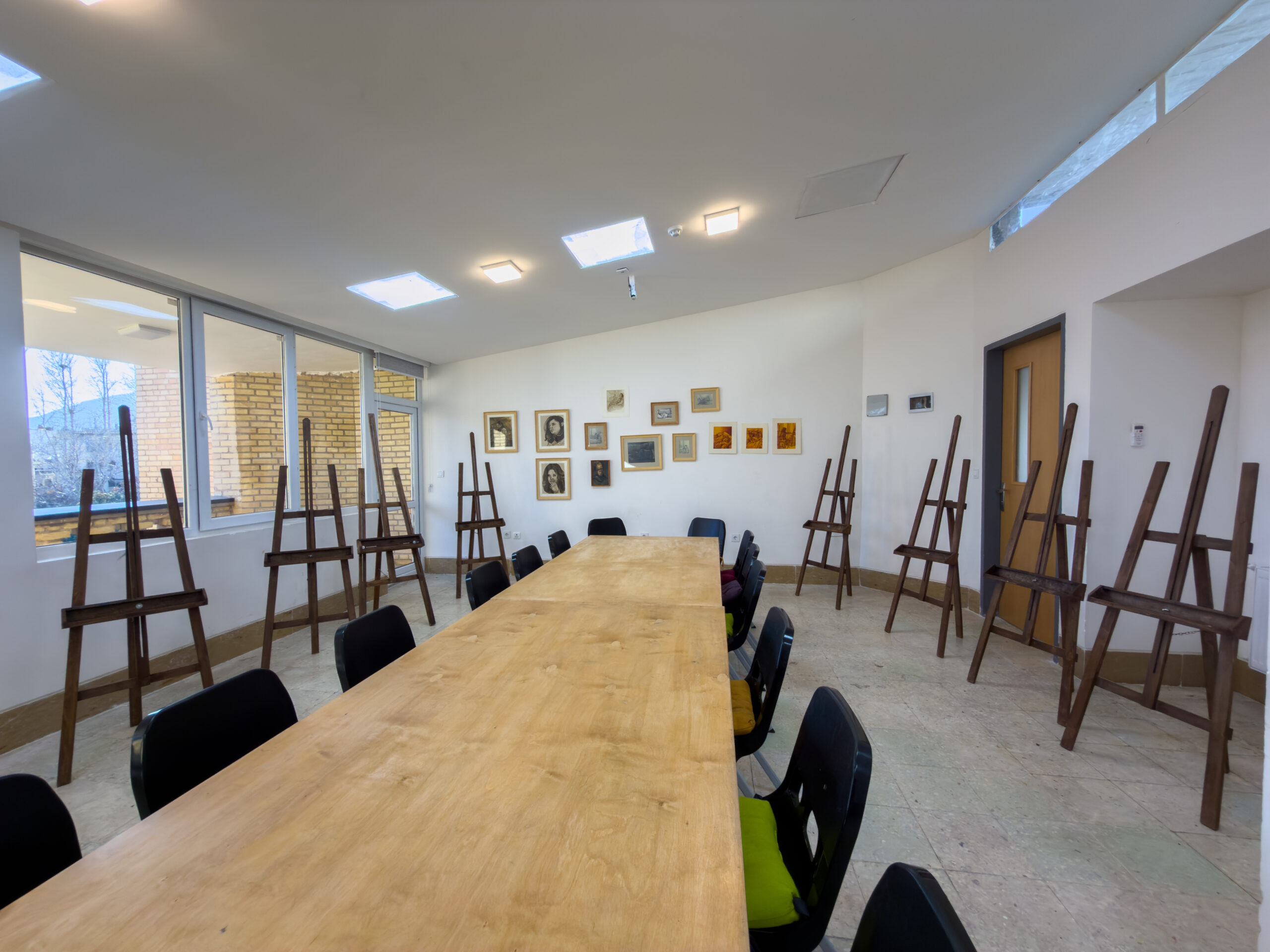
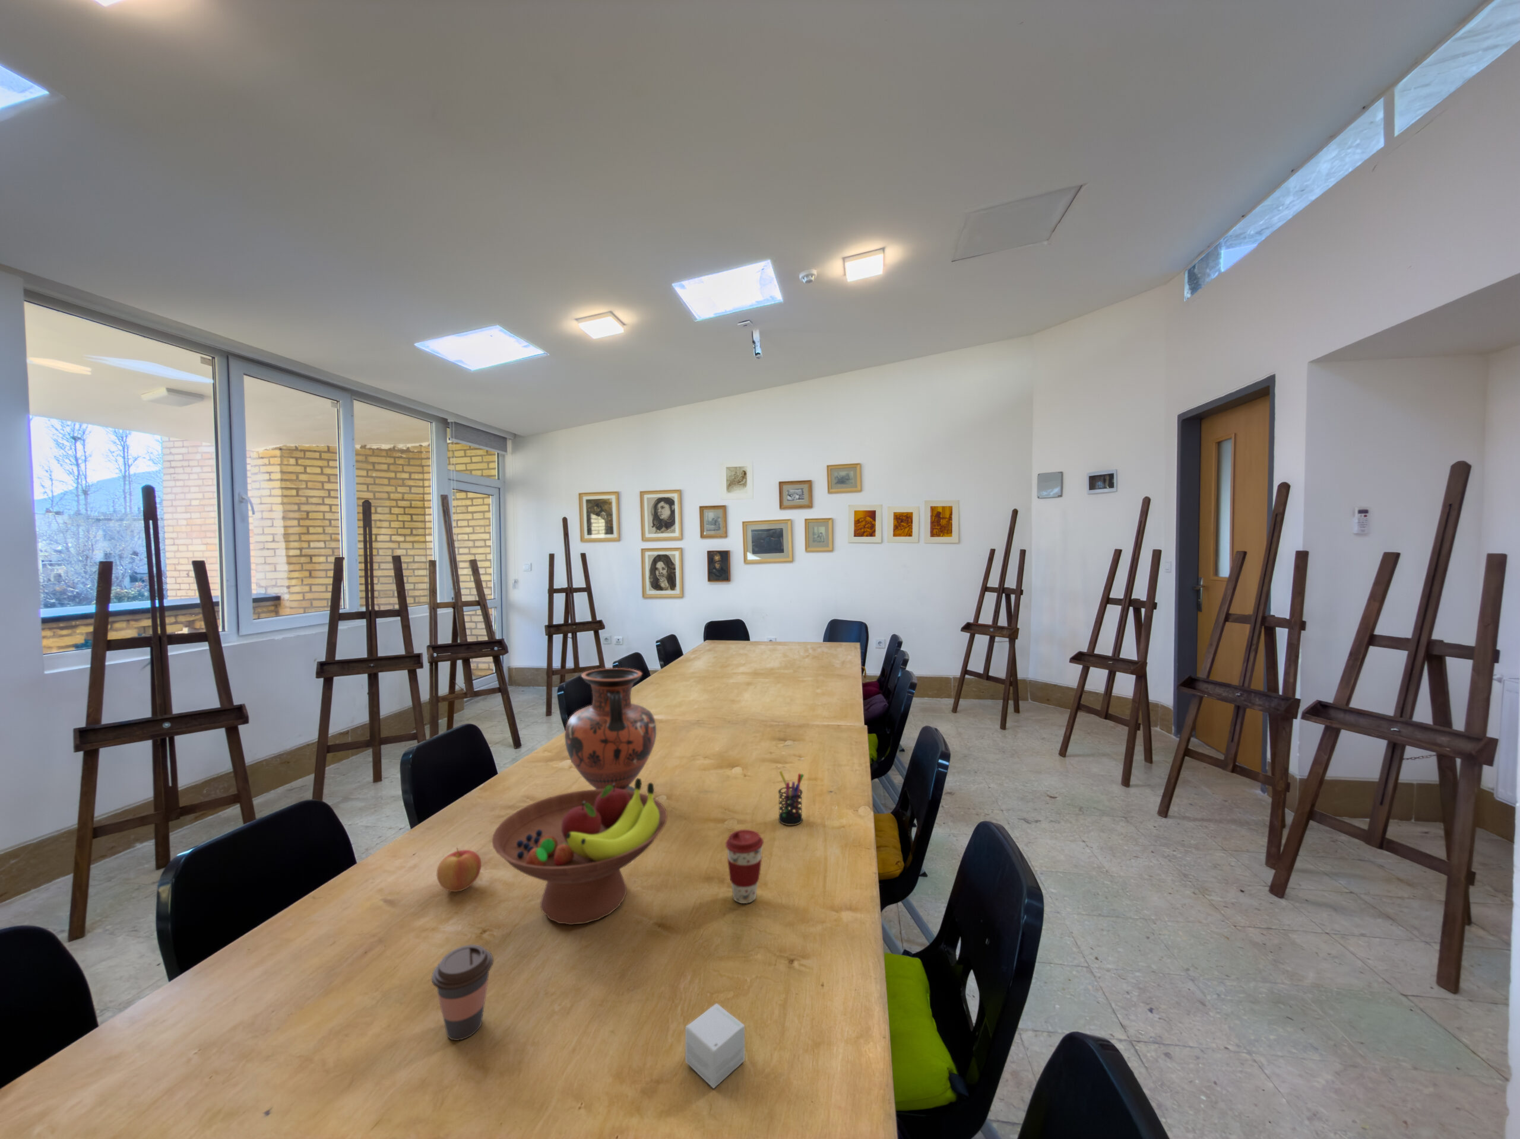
+ coffee cup [725,829,764,904]
+ fruit bowl [492,778,668,925]
+ small box [685,1003,746,1089]
+ pen holder [778,770,804,826]
+ apple [436,847,482,893]
+ coffee cup [431,944,494,1041]
+ vase [564,668,657,791]
